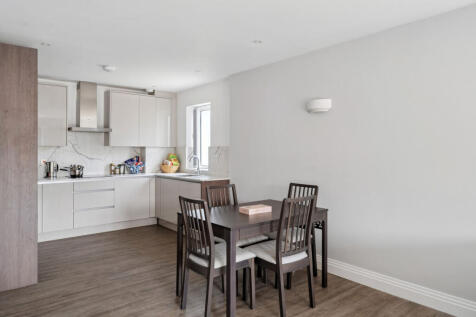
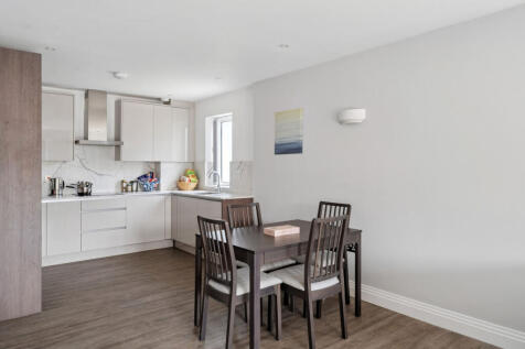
+ wall art [274,107,304,156]
